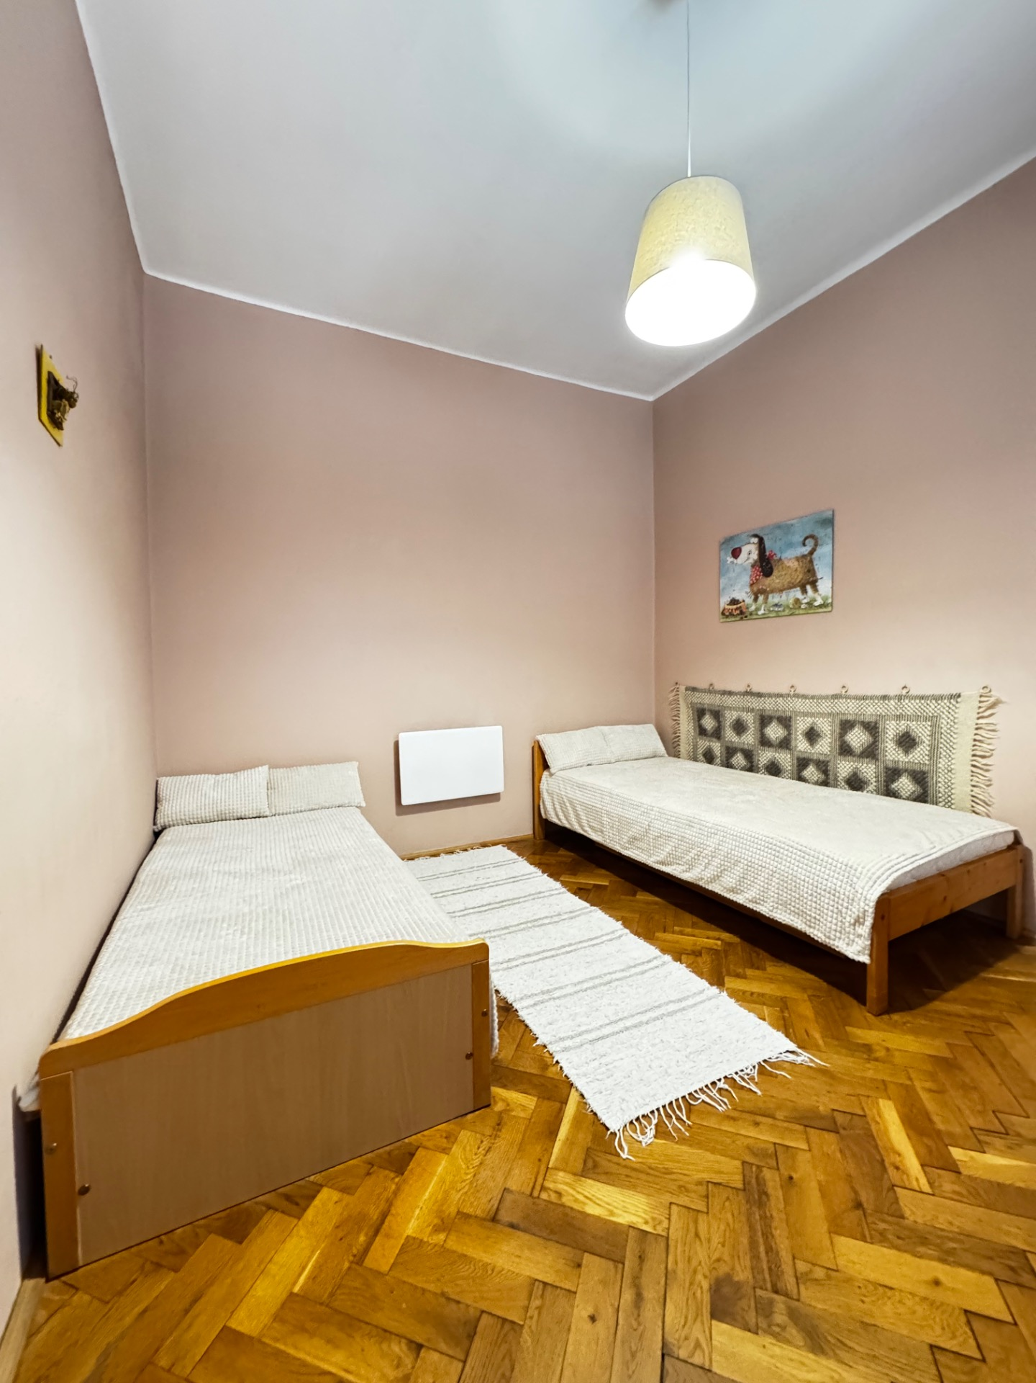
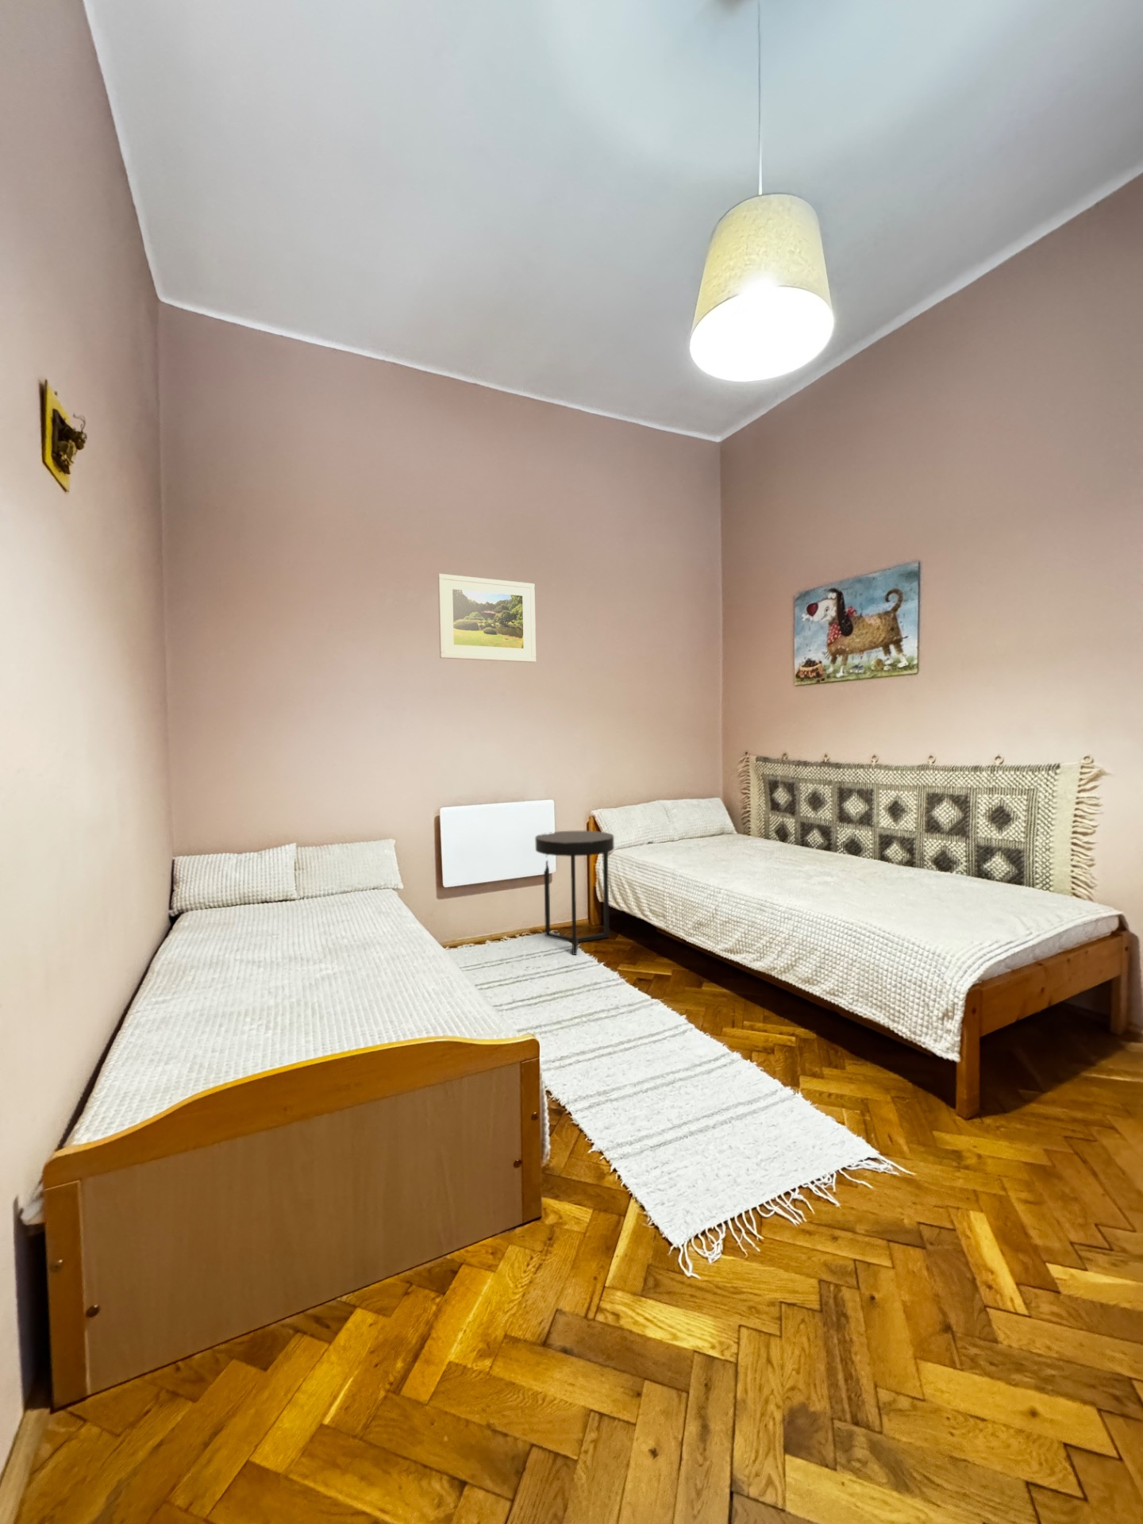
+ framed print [437,574,537,662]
+ side table [534,830,615,955]
